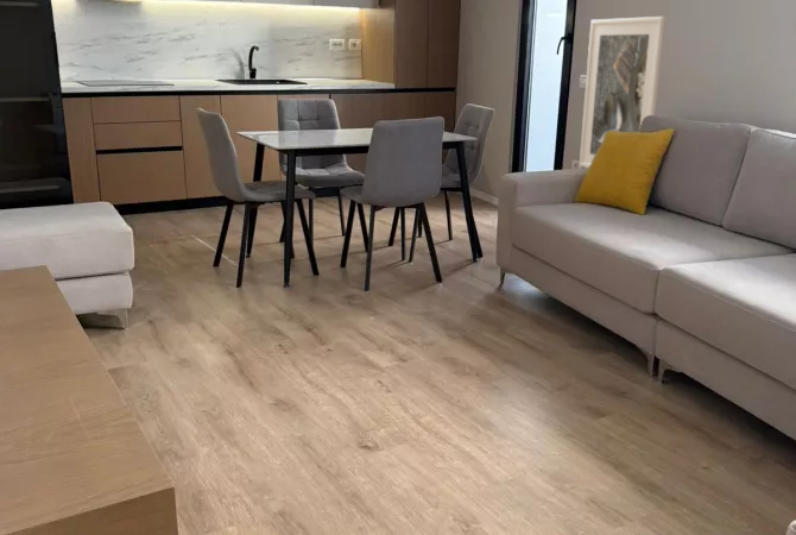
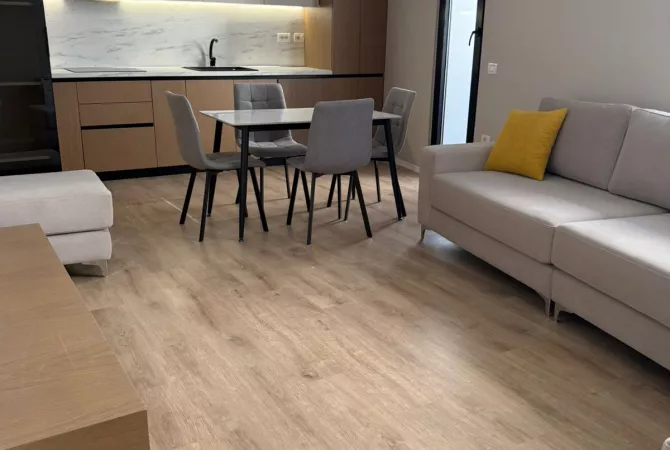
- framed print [579,15,667,169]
